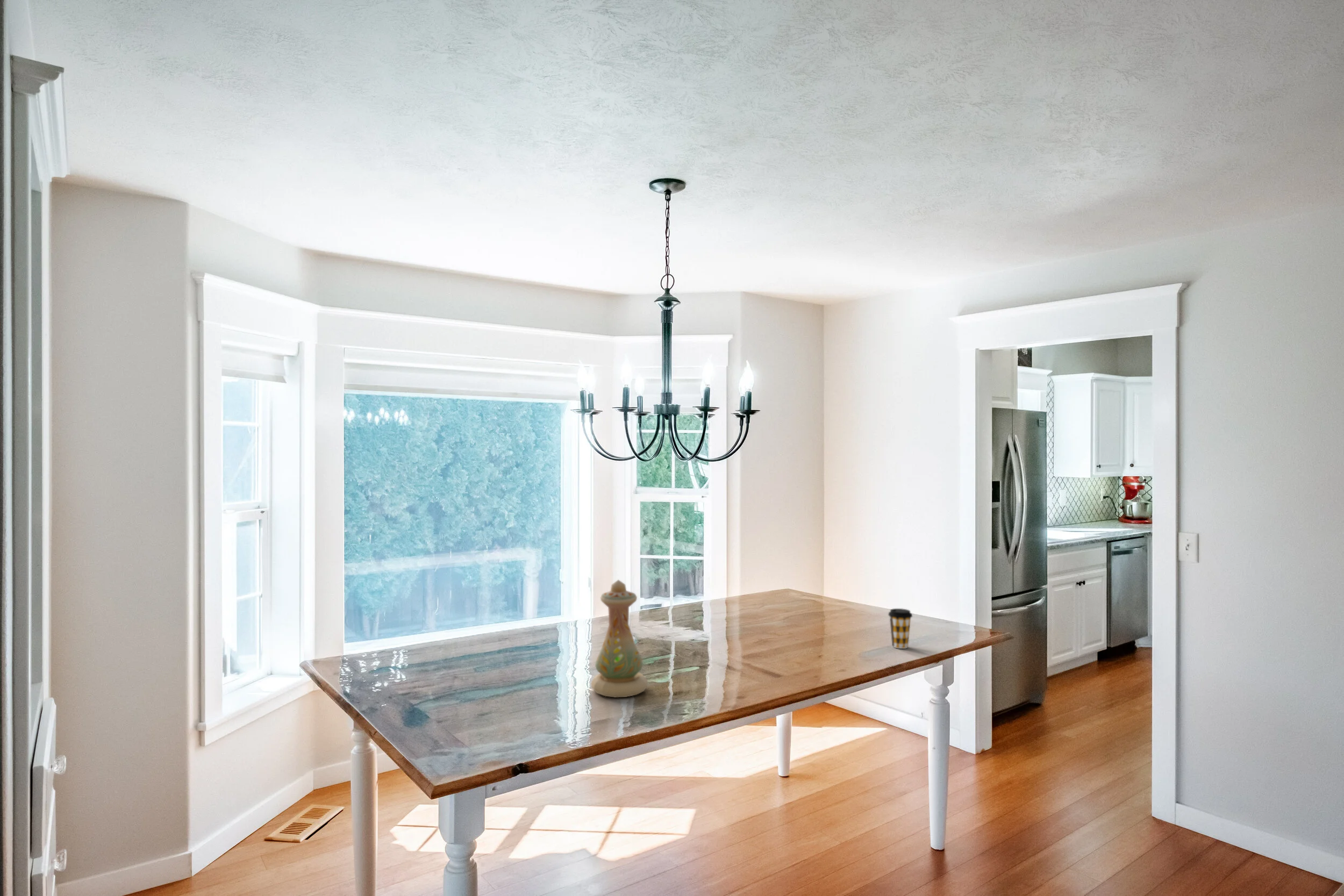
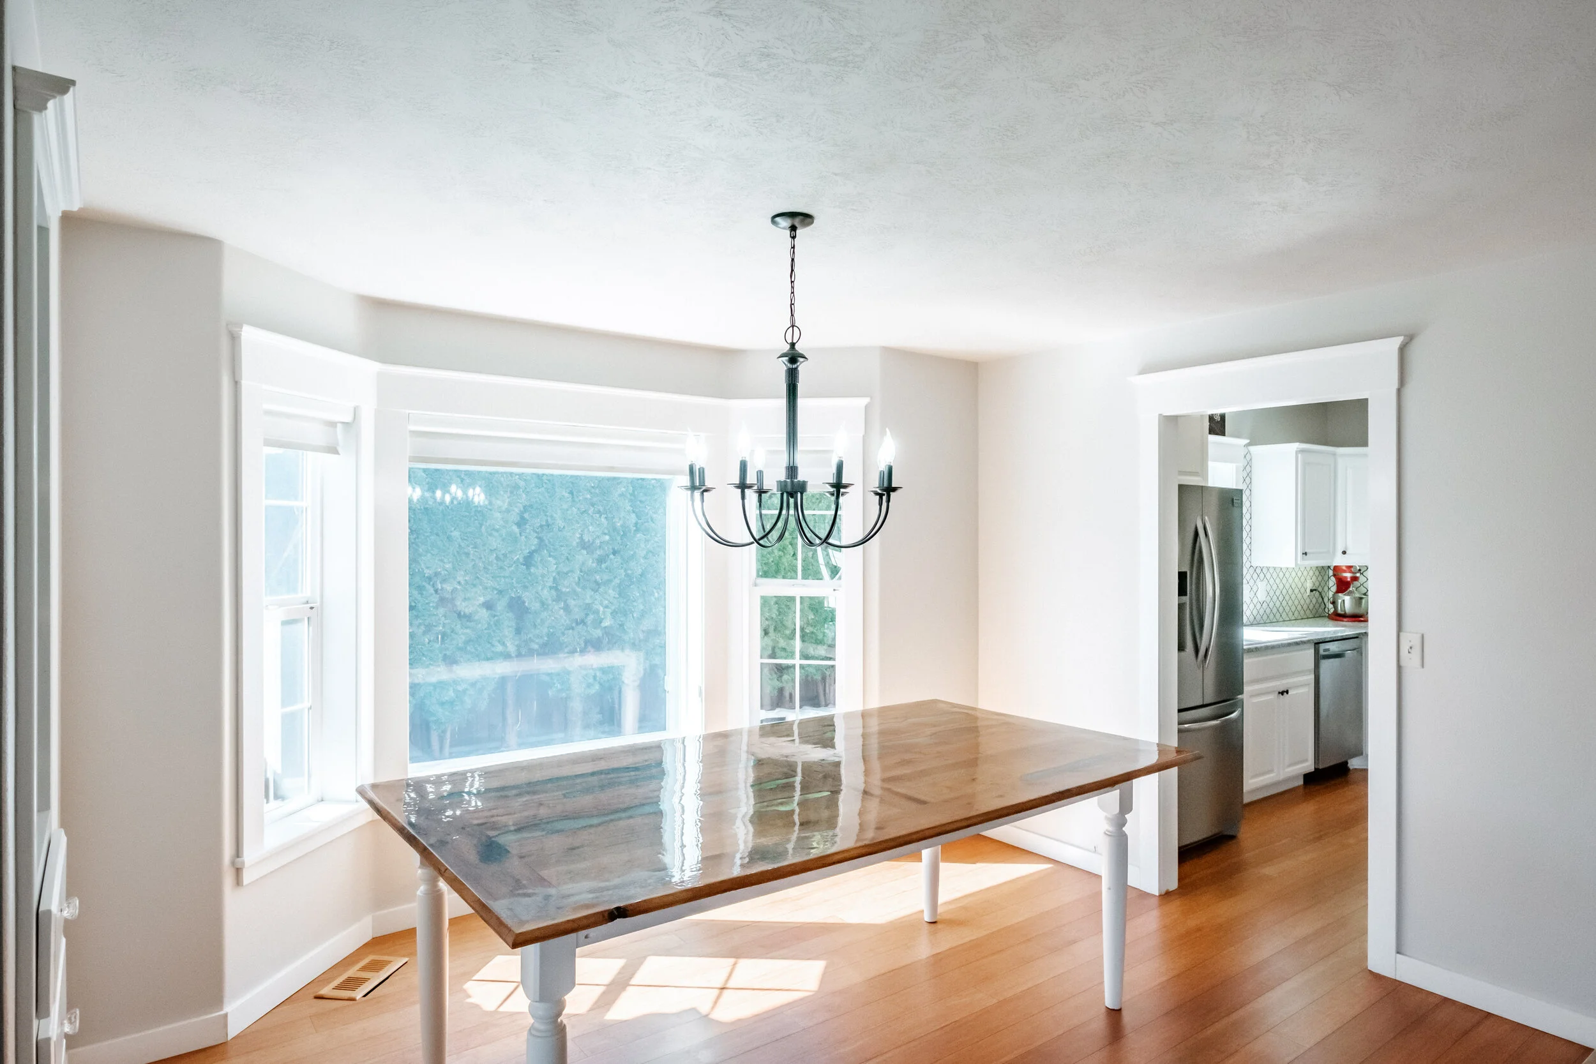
- coffee cup [888,608,913,649]
- vase [590,579,648,698]
